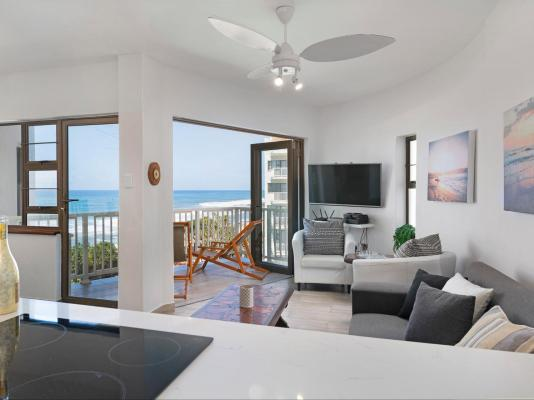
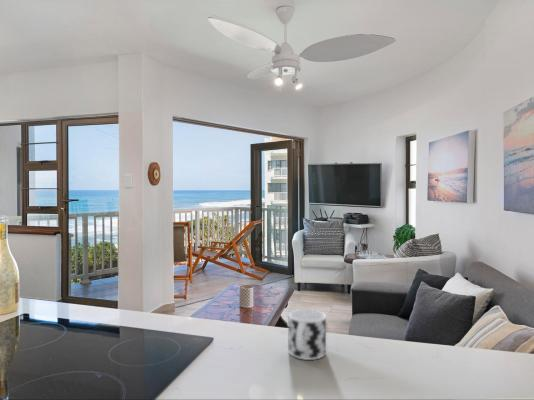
+ cup [288,308,327,361]
